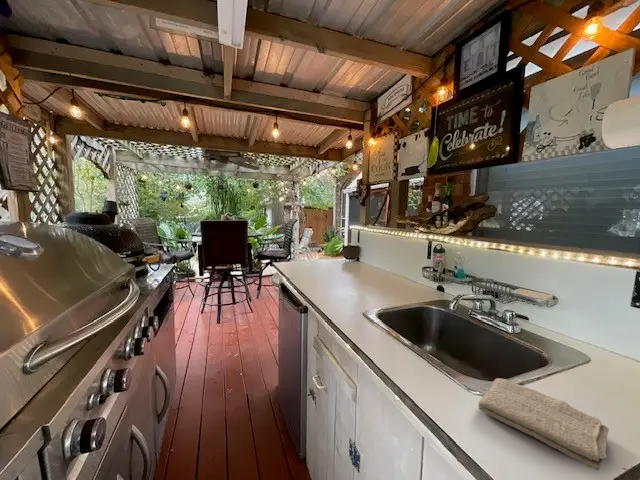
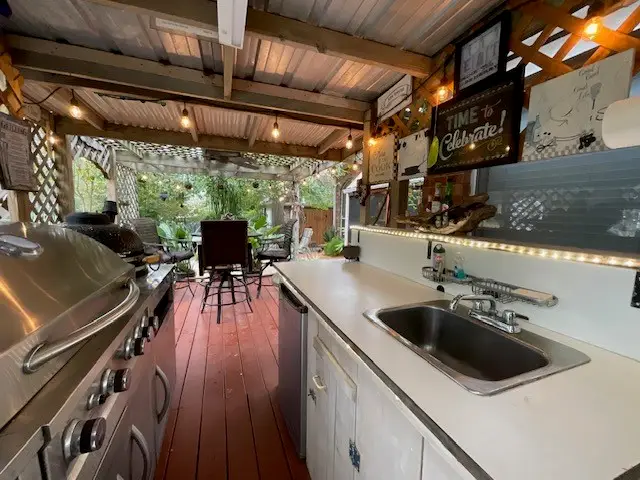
- washcloth [477,377,610,471]
